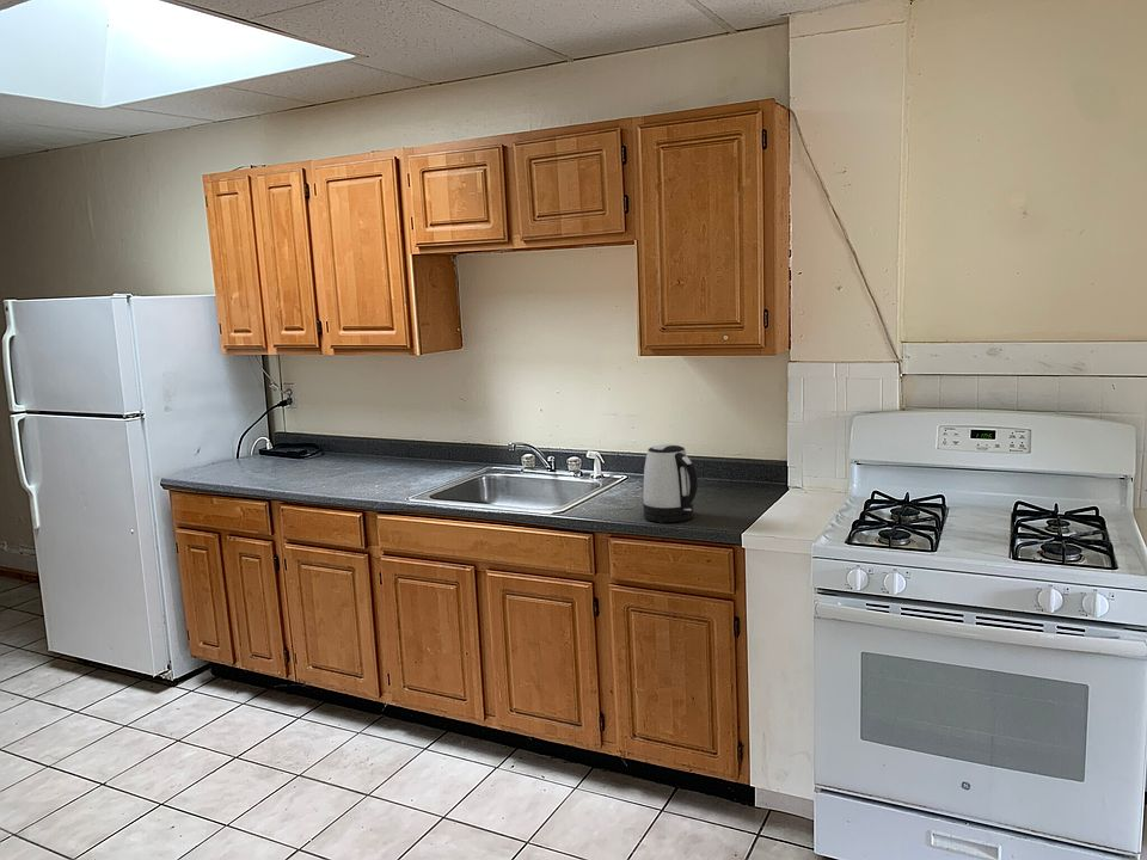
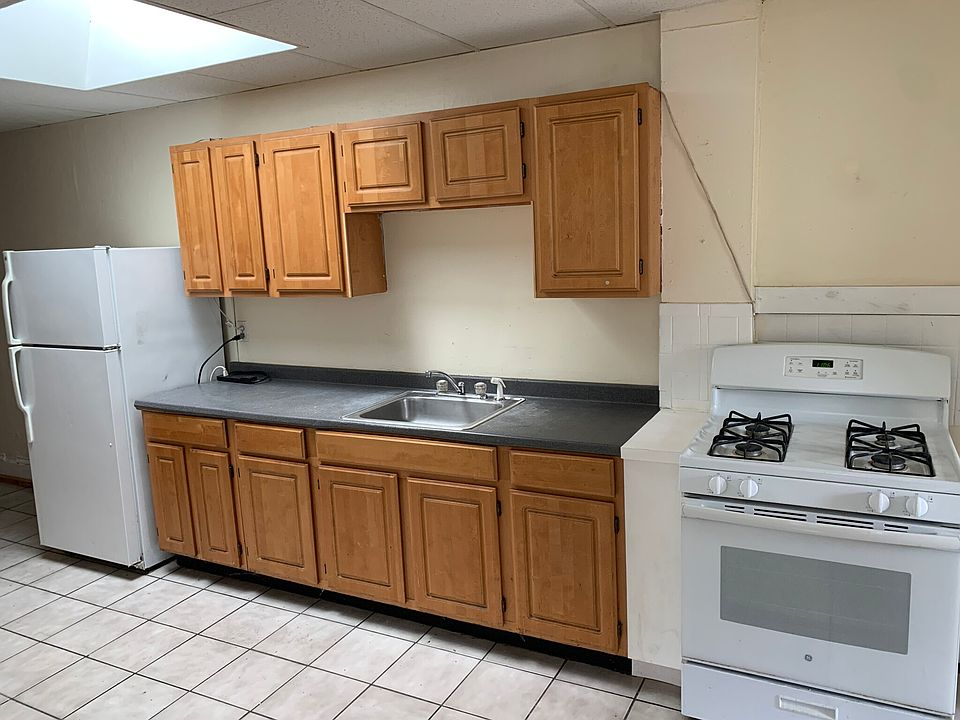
- kettle [642,443,699,523]
